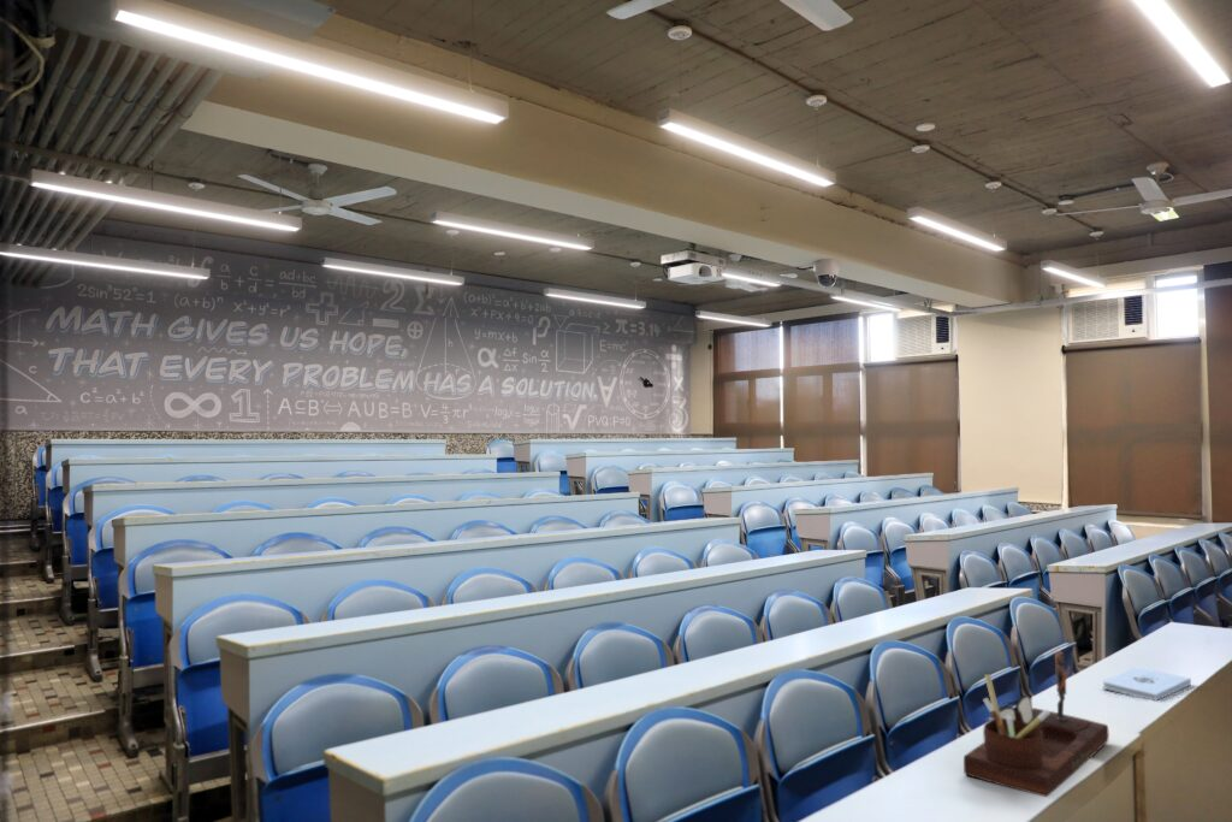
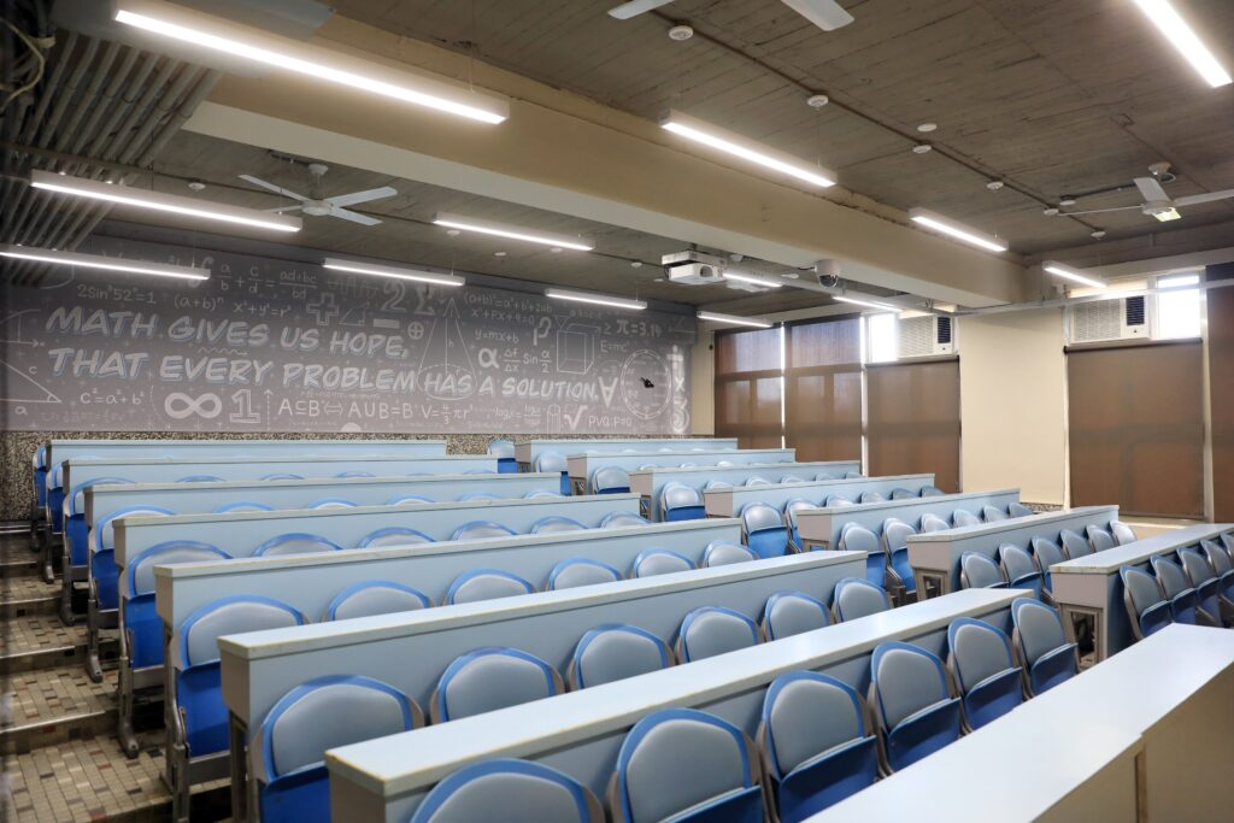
- notepad [1101,666,1192,702]
- desk organizer [962,650,1110,798]
